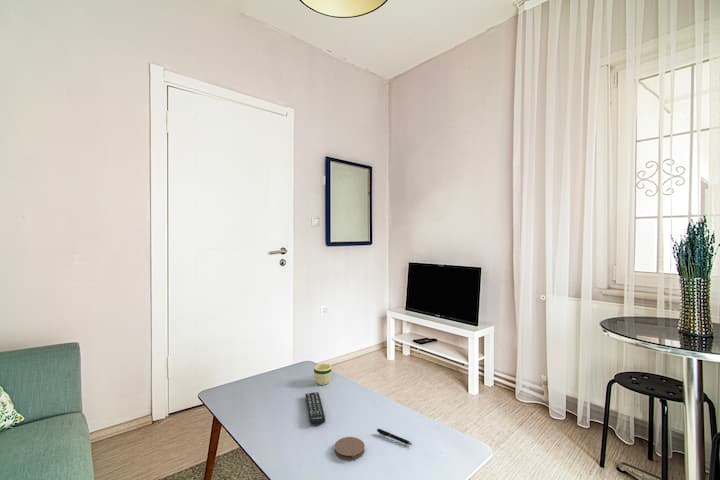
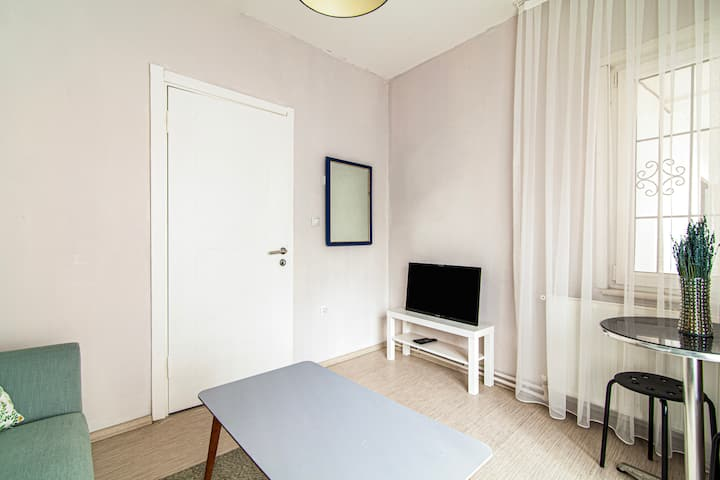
- pen [376,428,413,446]
- remote control [304,391,326,426]
- mug [313,363,332,386]
- coaster [334,436,365,461]
